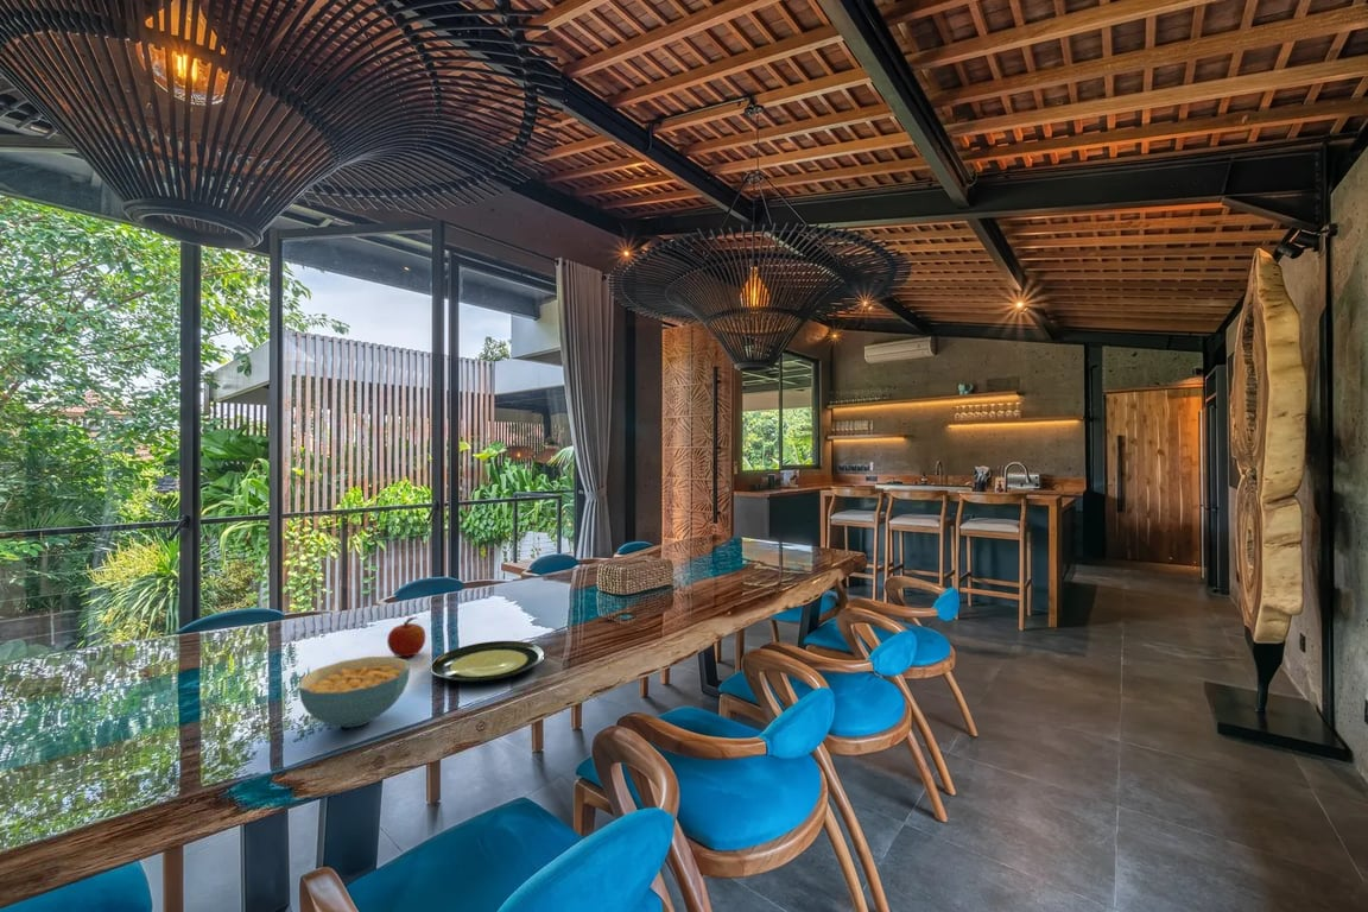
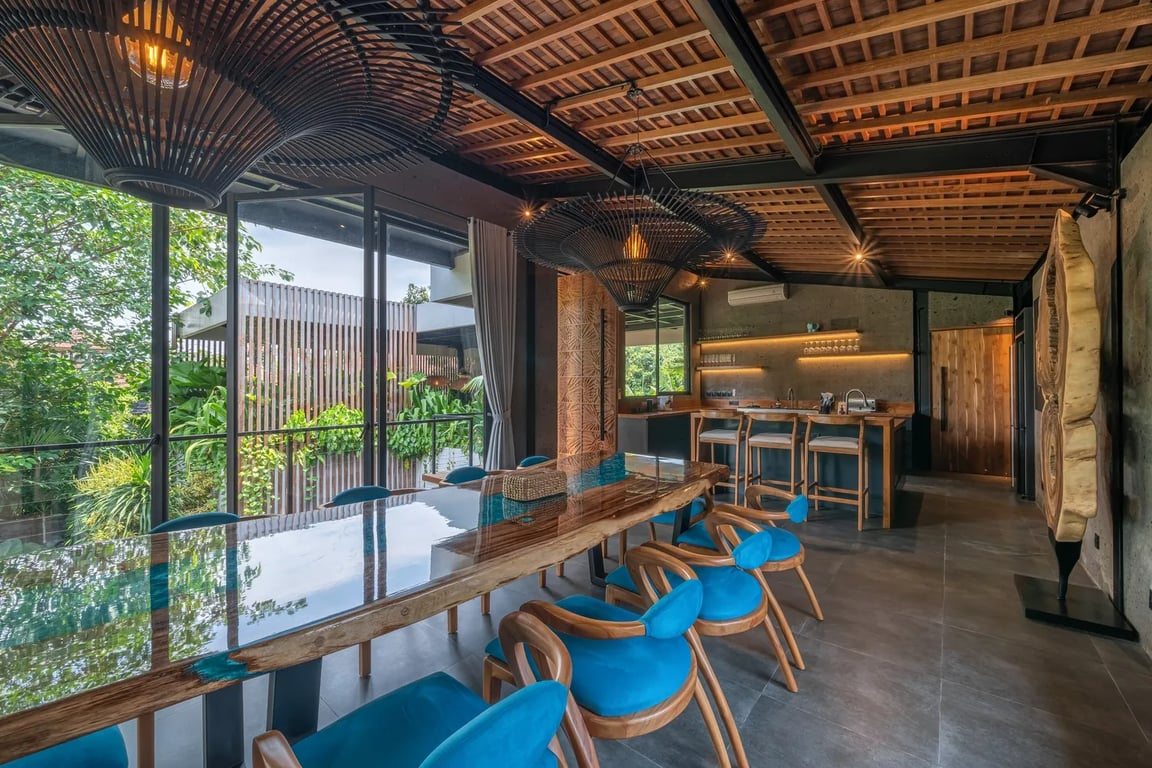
- fruit [386,616,426,658]
- plate [429,640,546,683]
- cereal bowl [298,656,411,729]
